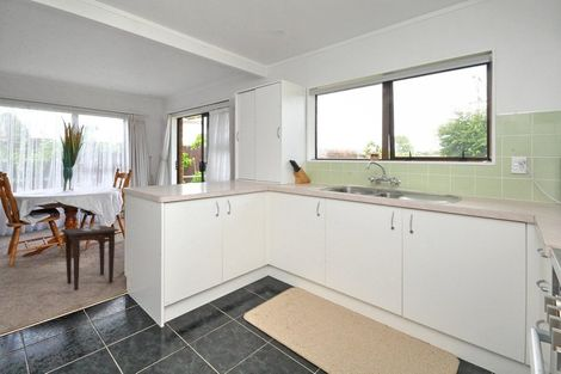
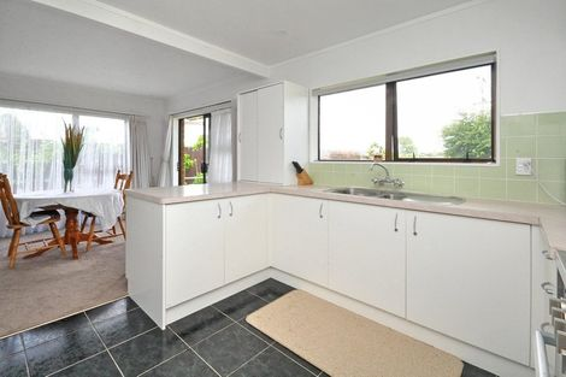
- side table [60,225,121,292]
